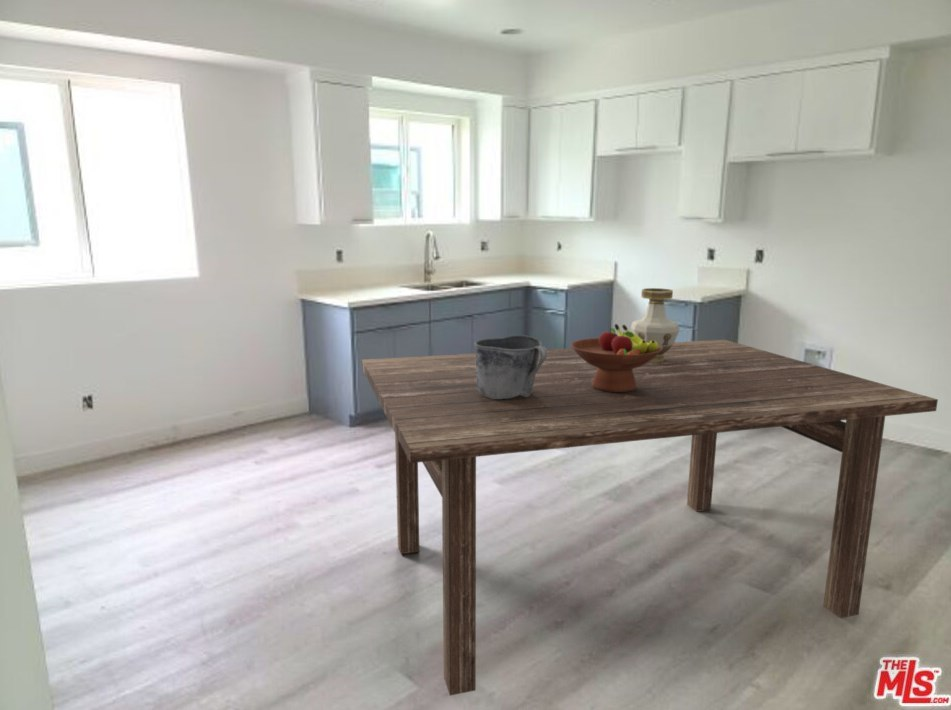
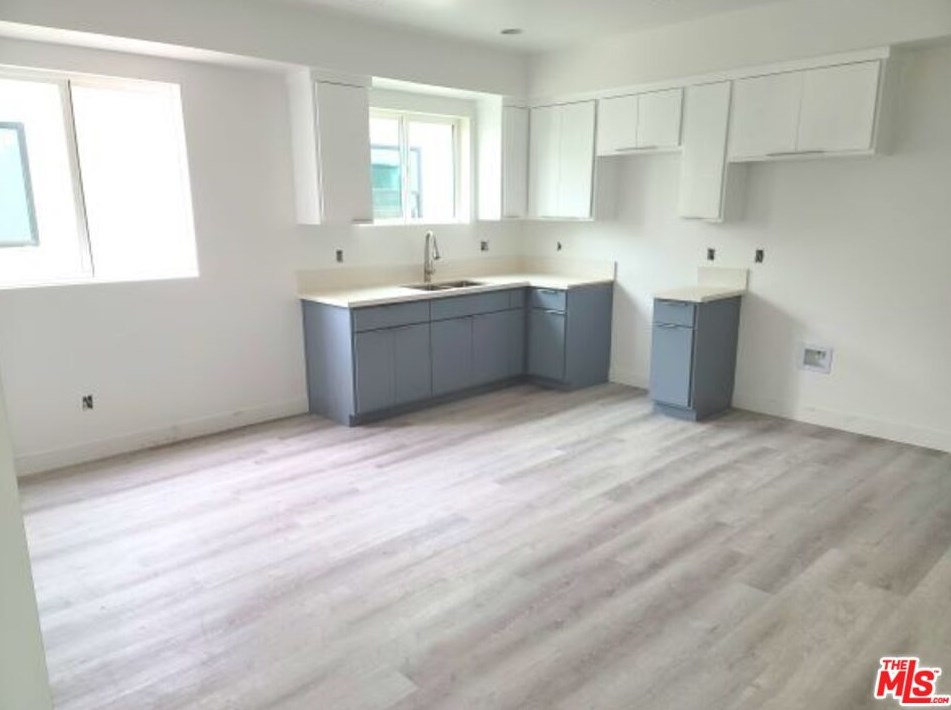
- bucket [474,334,547,399]
- vase [630,287,680,362]
- fruit bowl [570,323,663,392]
- dining table [361,339,939,696]
